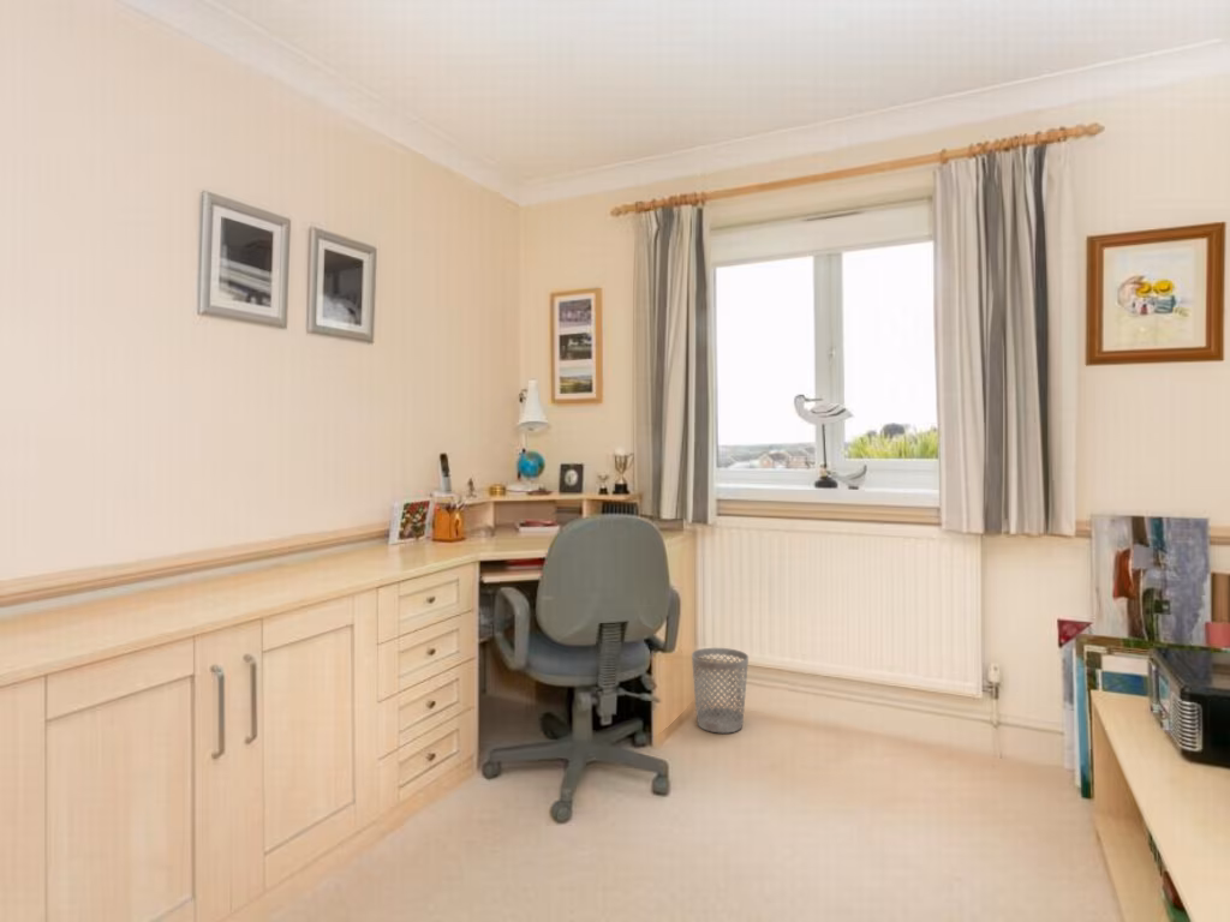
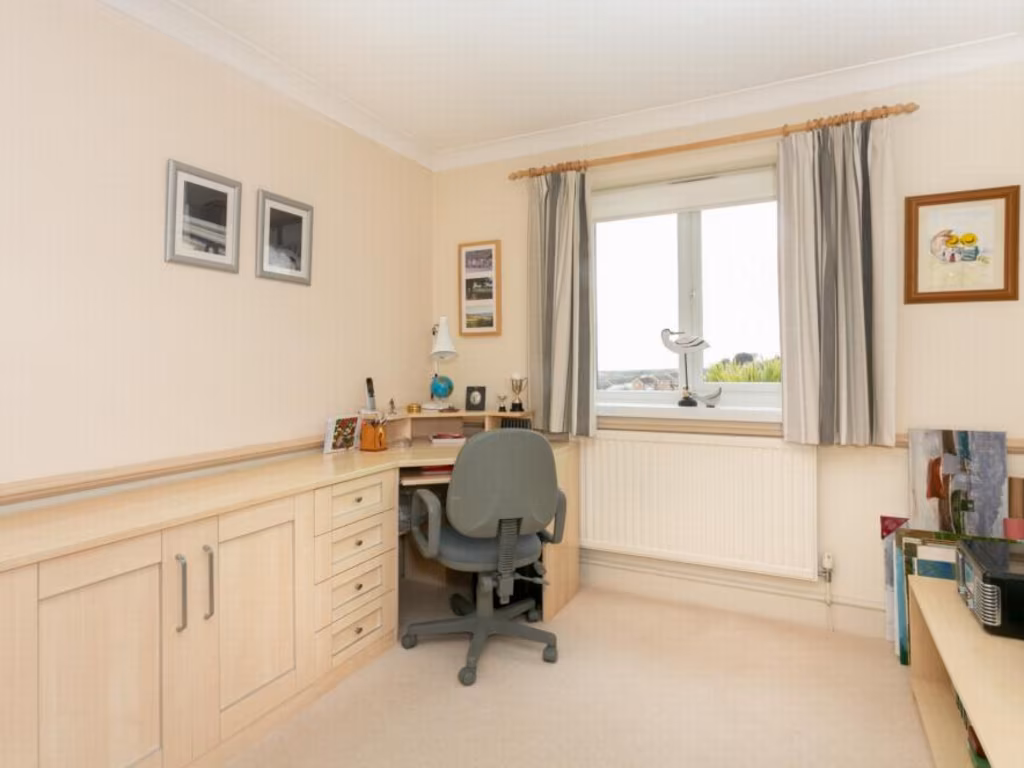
- wastebasket [691,647,750,735]
